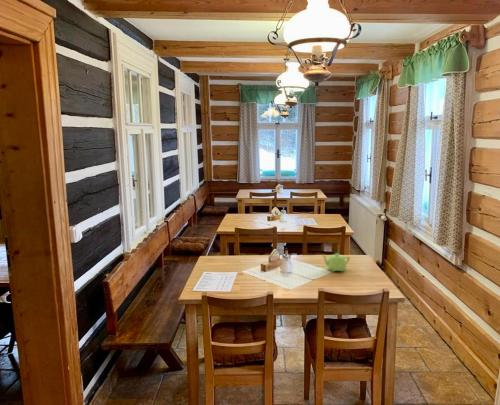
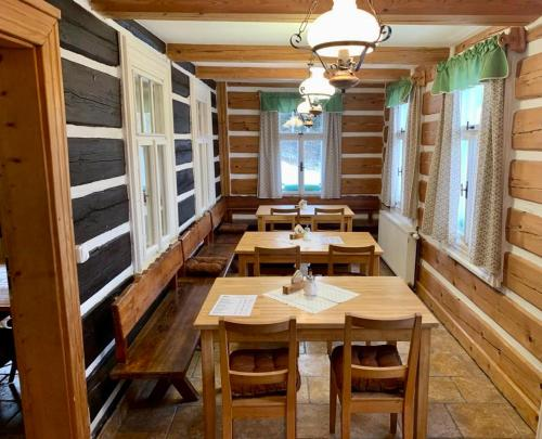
- teapot [321,253,351,273]
